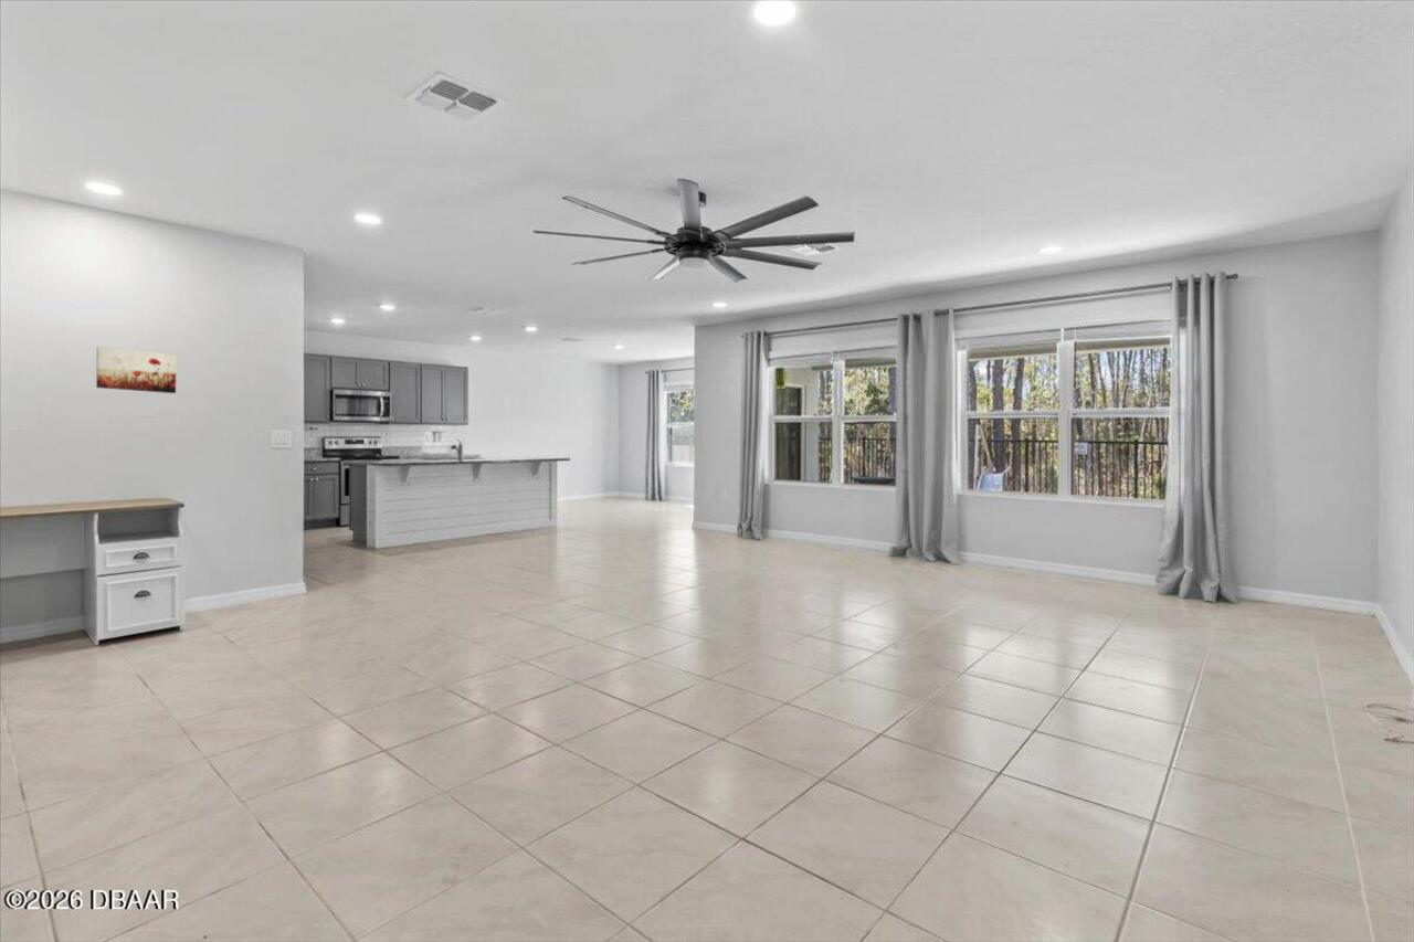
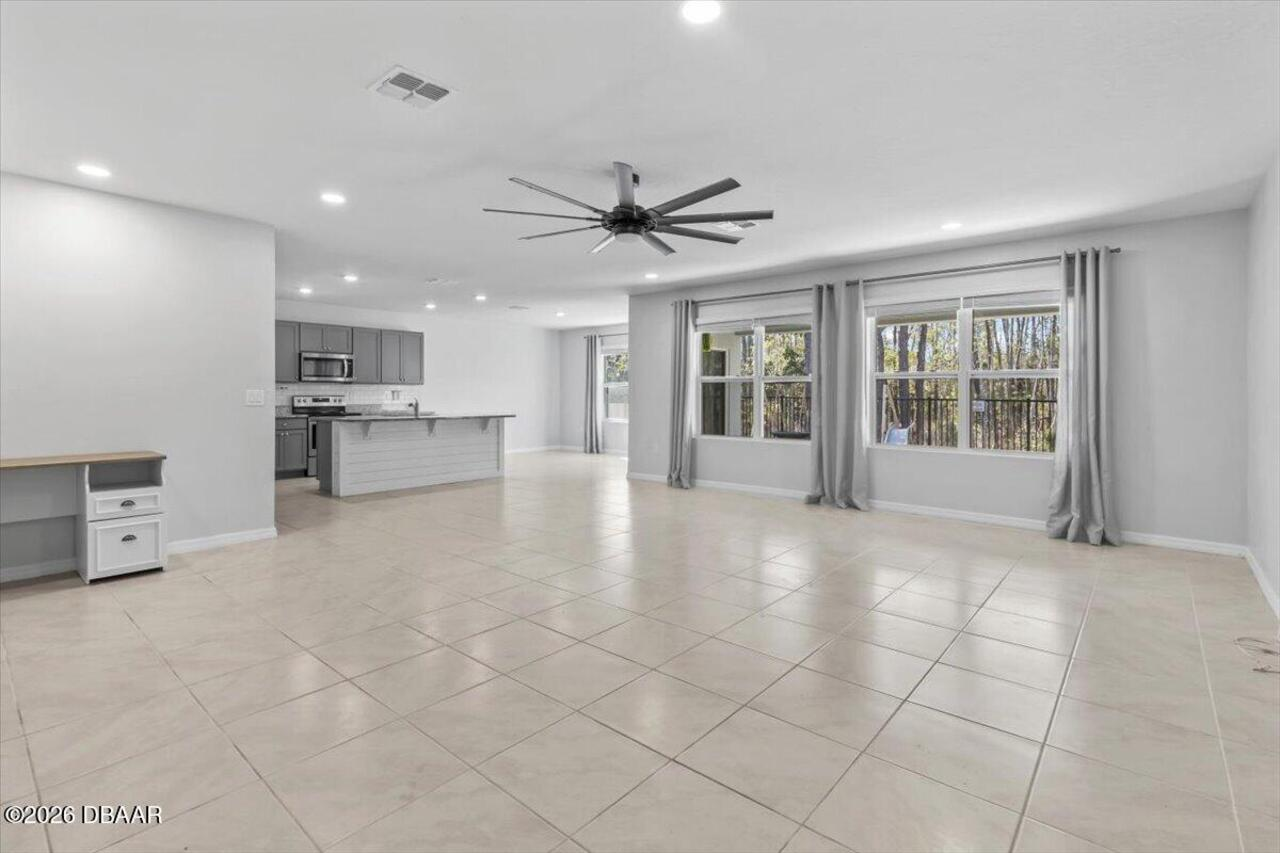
- wall art [95,346,177,394]
